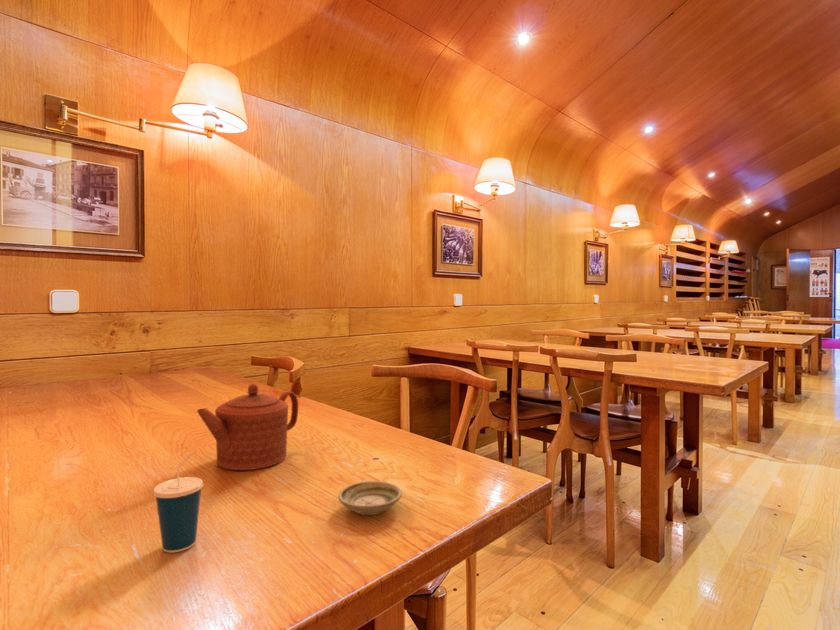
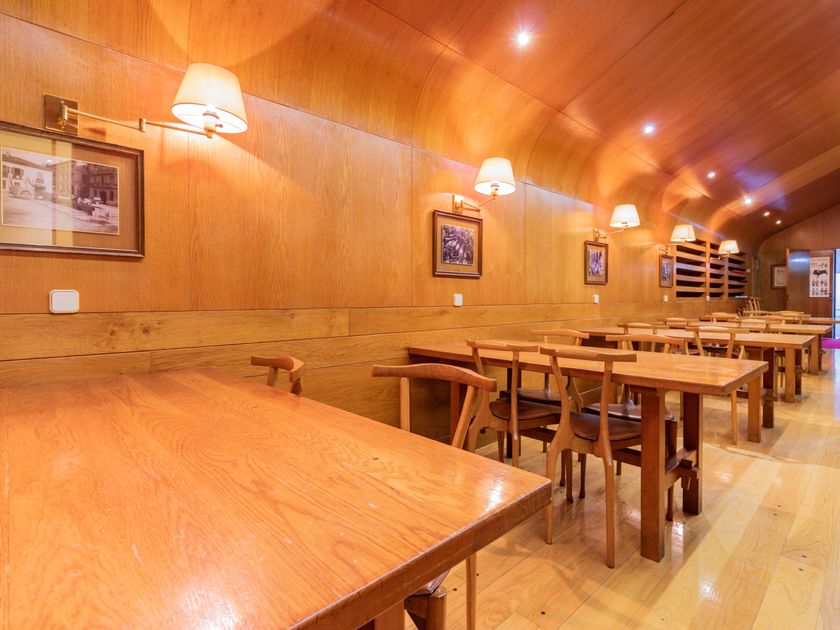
- saucer [337,480,403,516]
- cup [152,451,204,553]
- teapot [196,382,299,471]
